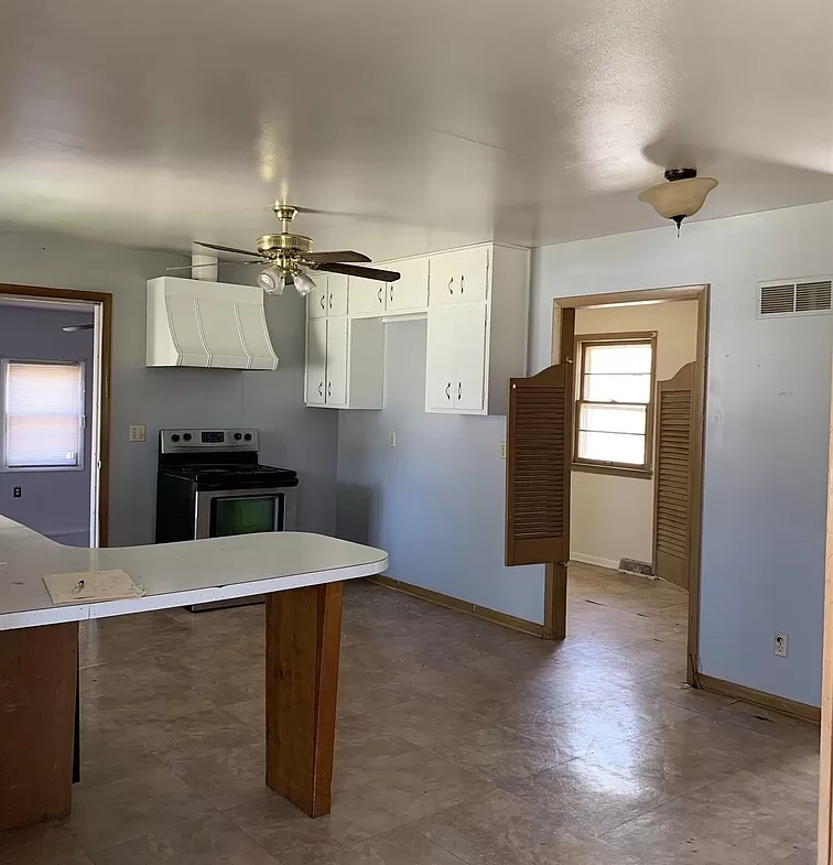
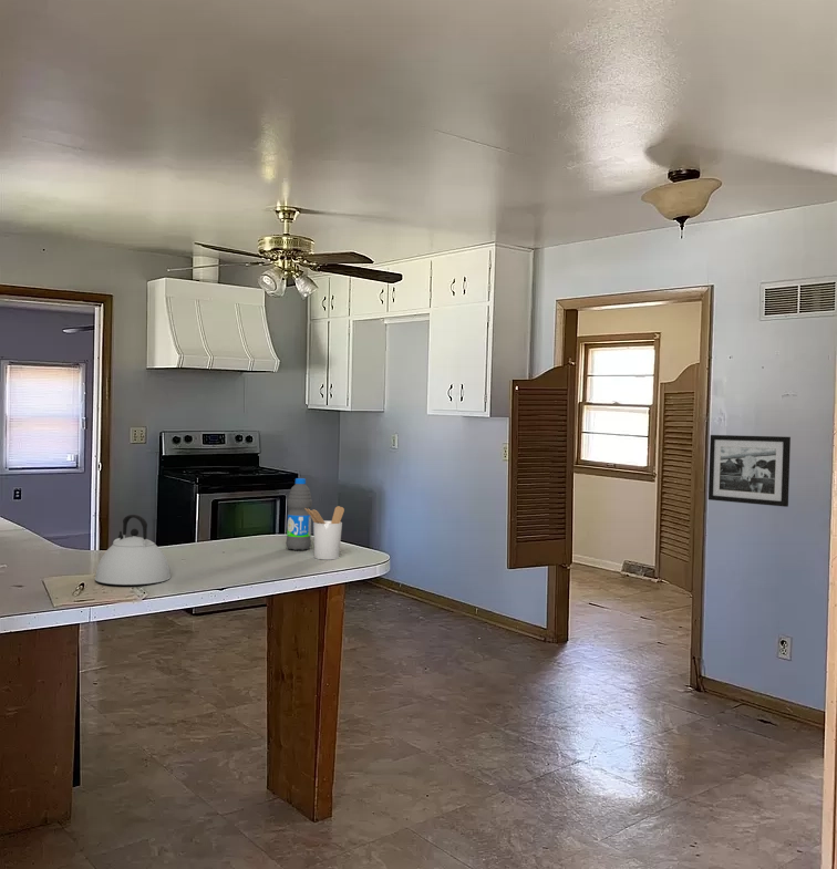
+ picture frame [707,434,792,508]
+ utensil holder [304,505,345,561]
+ kettle [94,514,172,586]
+ water bottle [285,477,313,551]
